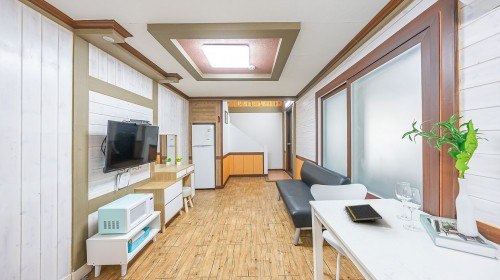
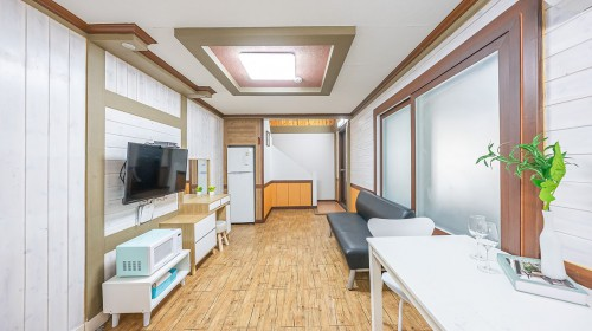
- notepad [344,203,383,222]
